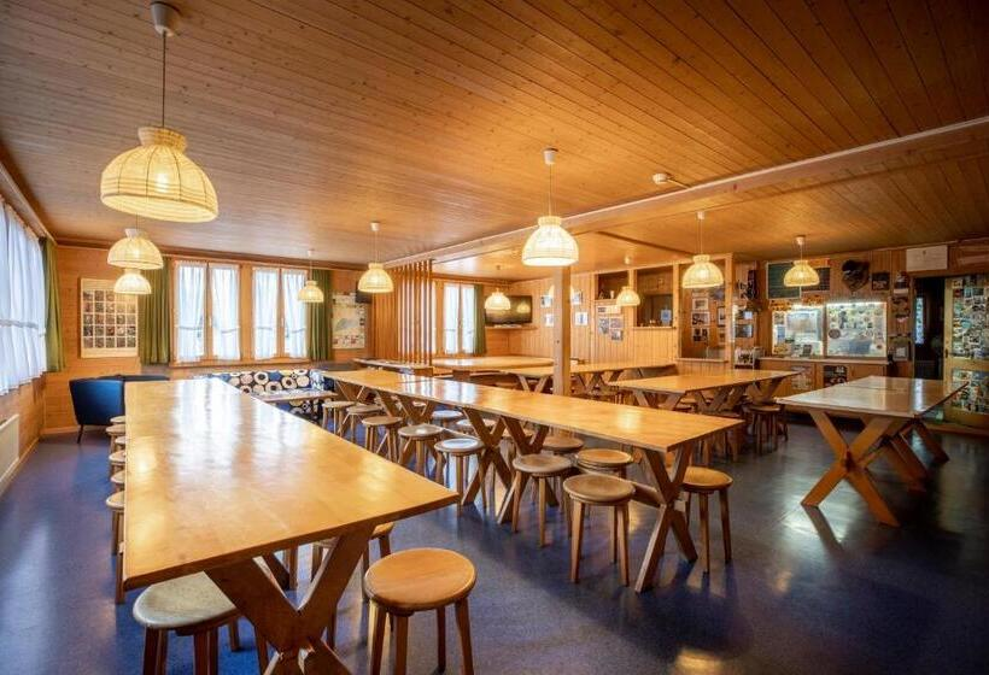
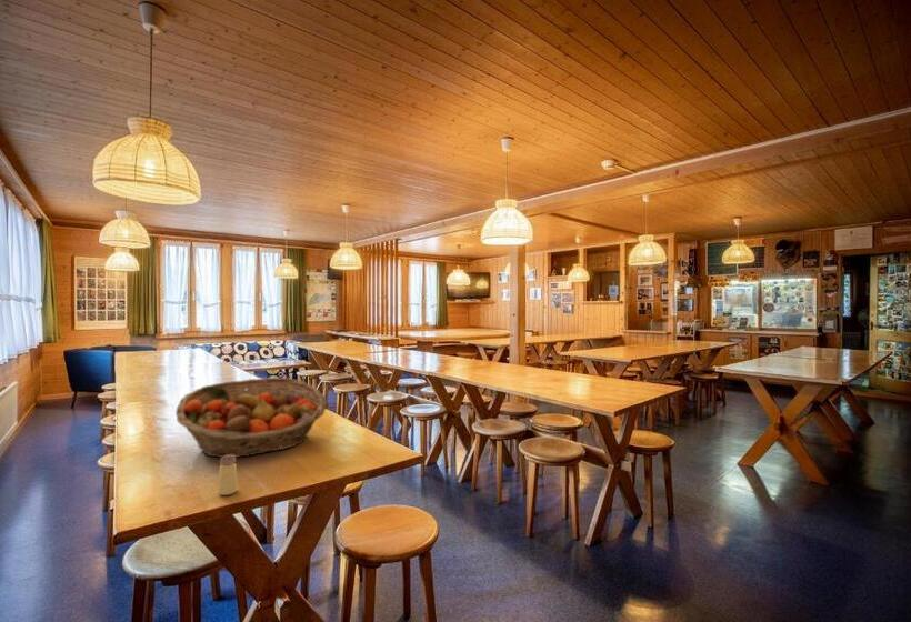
+ fruit basket [174,377,328,459]
+ saltshaker [217,455,240,496]
